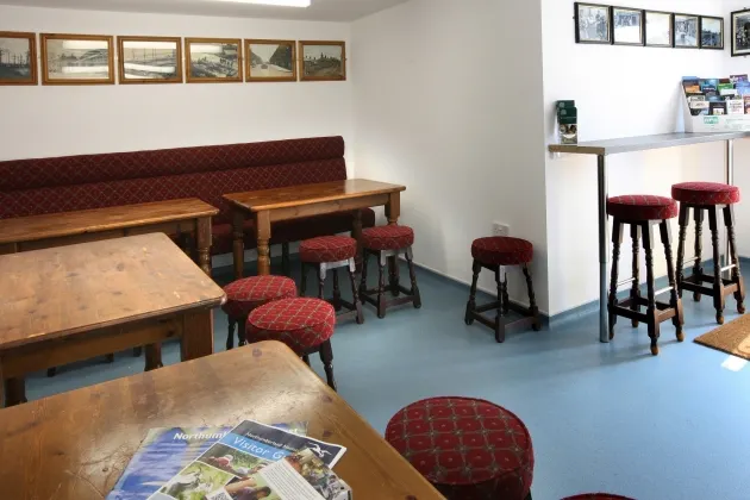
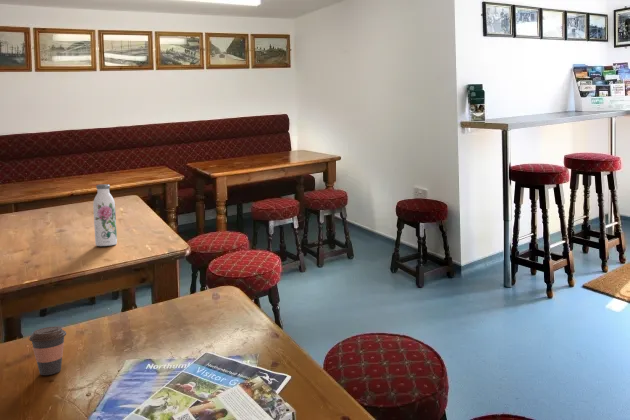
+ water bottle [92,183,118,247]
+ coffee cup [28,326,67,376]
